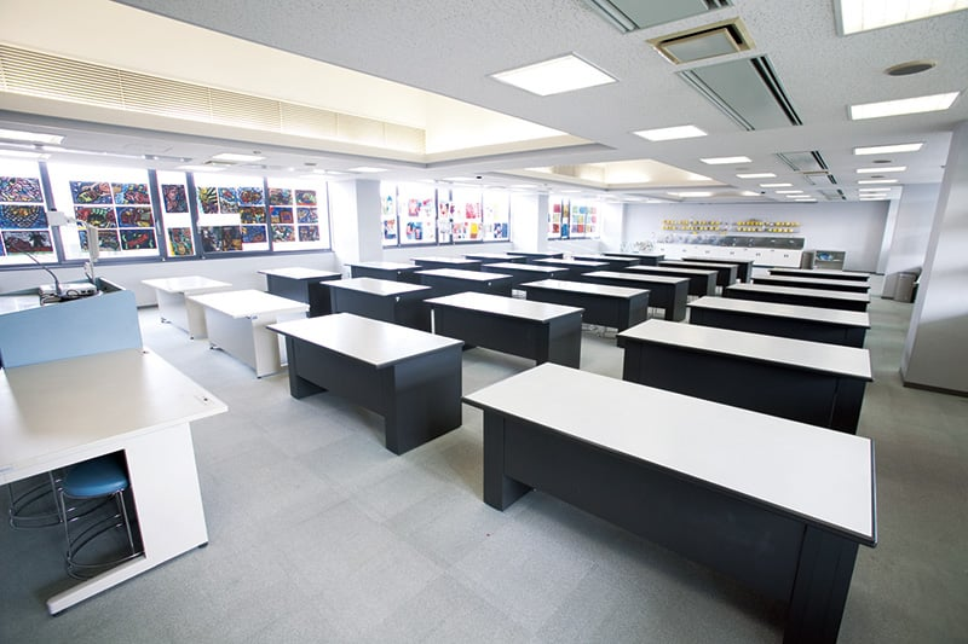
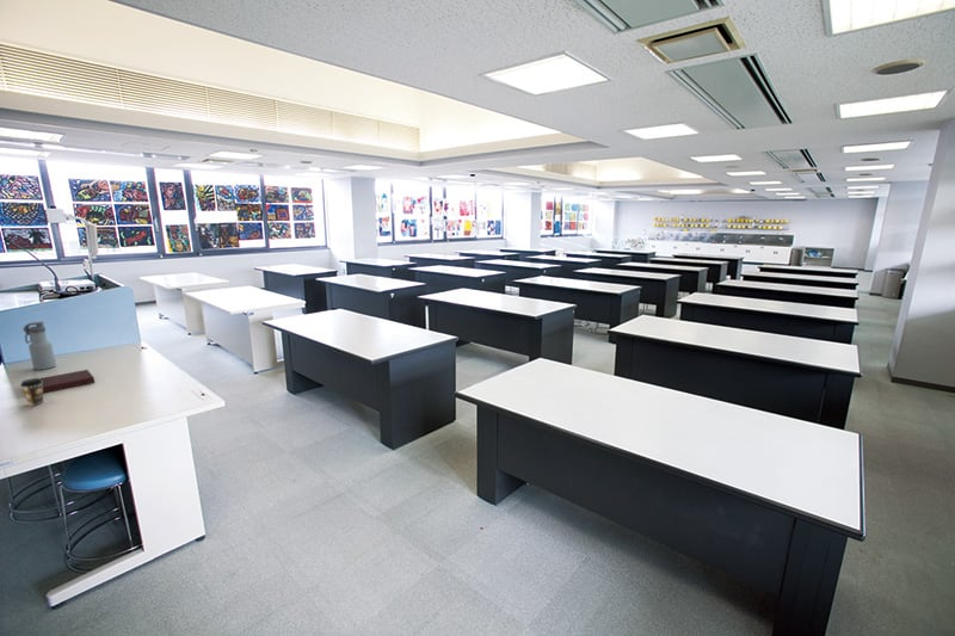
+ water bottle [23,321,57,371]
+ coffee cup [19,377,45,407]
+ notebook [39,369,96,394]
